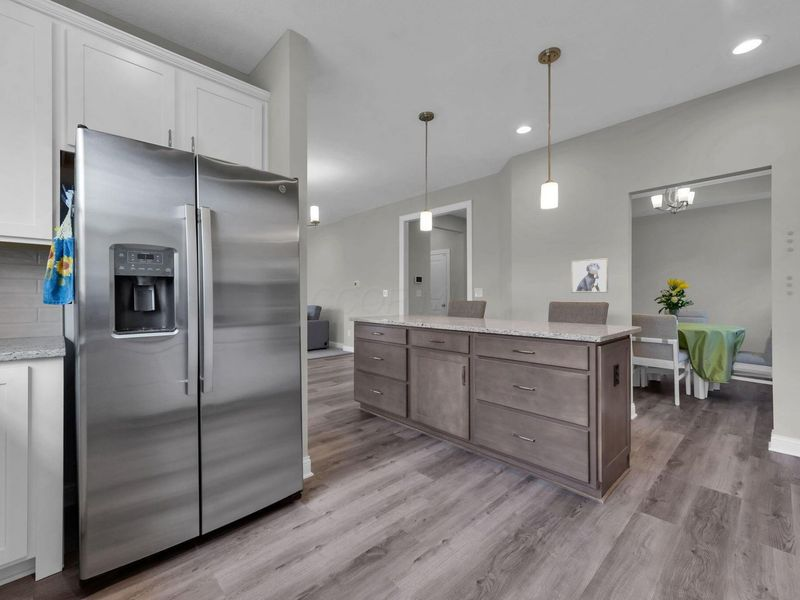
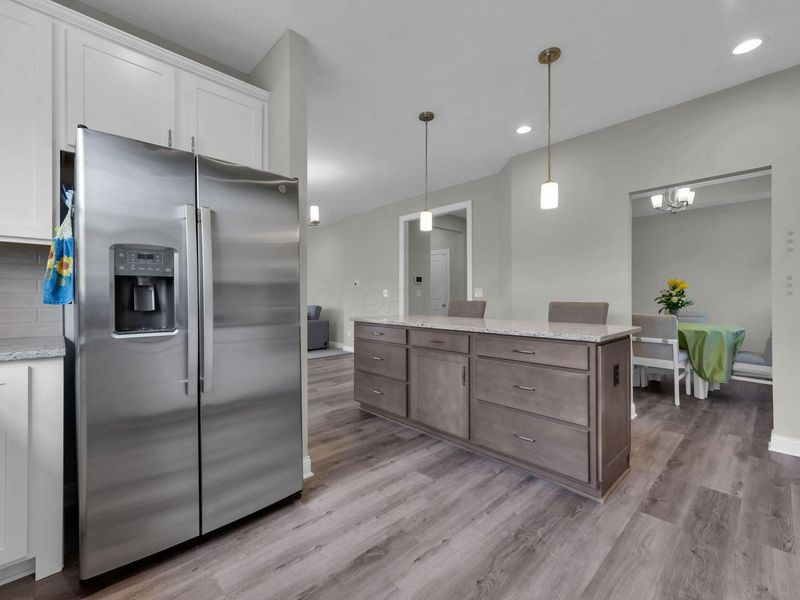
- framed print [571,257,609,294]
